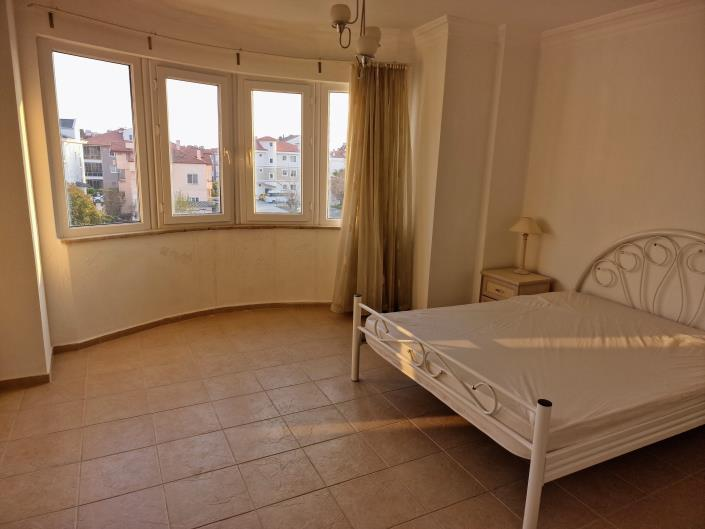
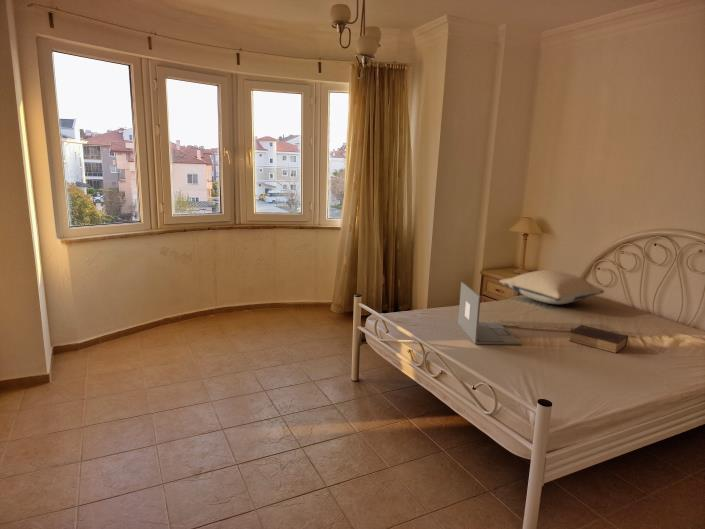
+ laptop [457,281,522,346]
+ book [568,324,629,355]
+ pillow [498,269,605,305]
